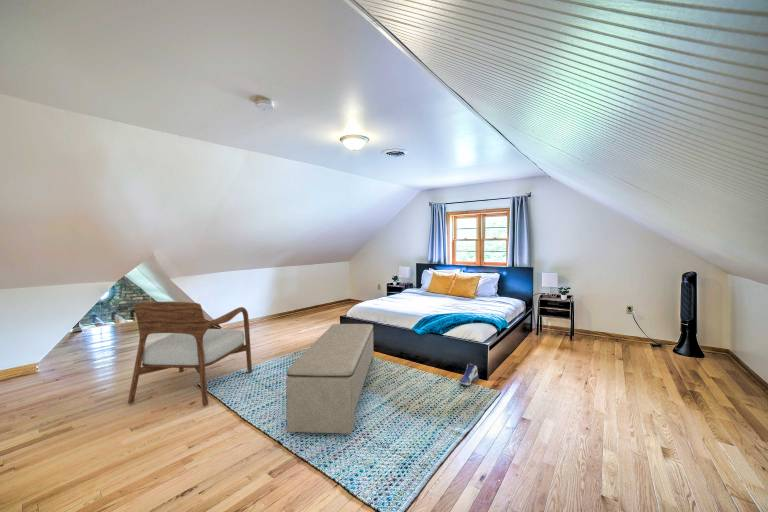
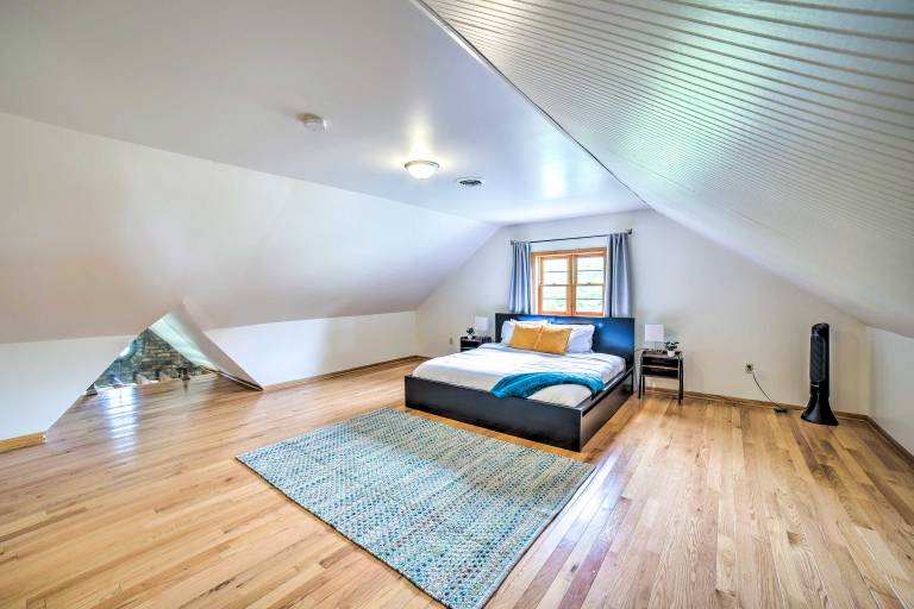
- armchair [127,301,253,406]
- sneaker [458,362,480,386]
- bench [285,323,375,435]
